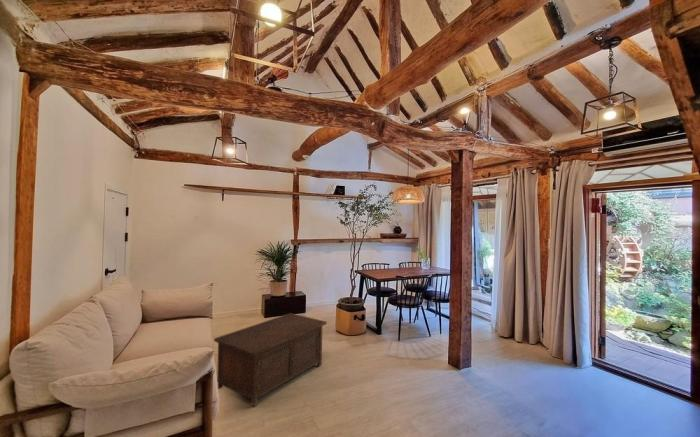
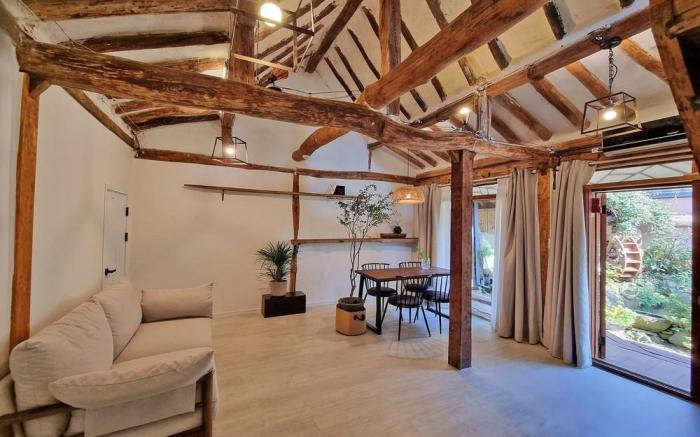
- cabinet [213,312,328,408]
